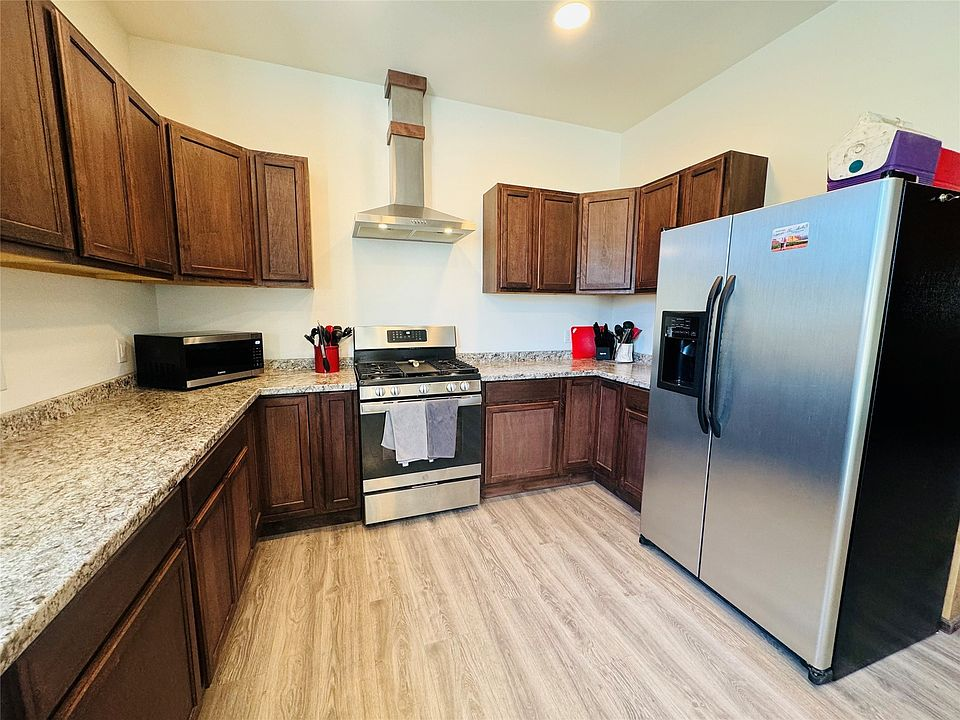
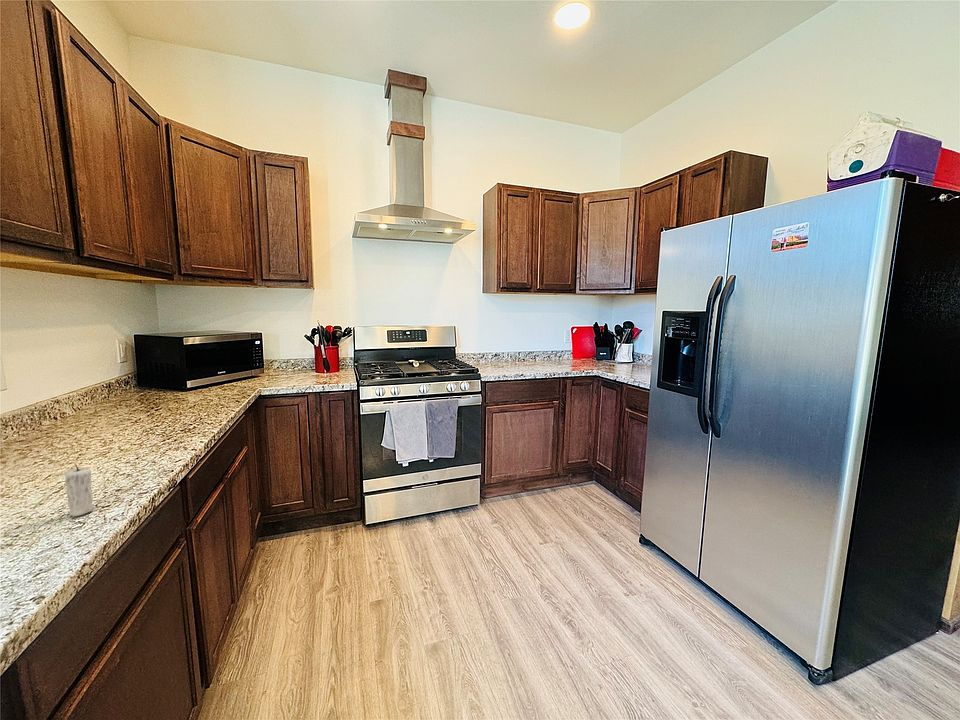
+ candle [64,461,94,518]
